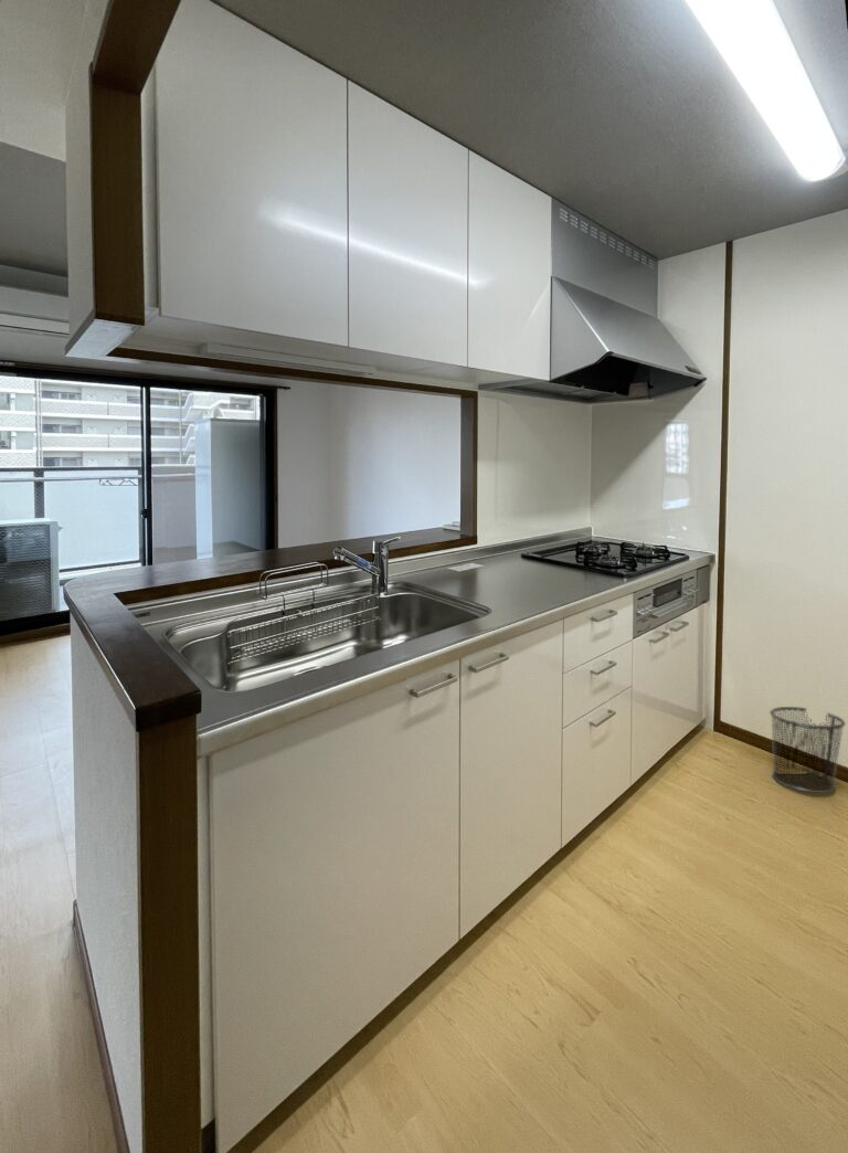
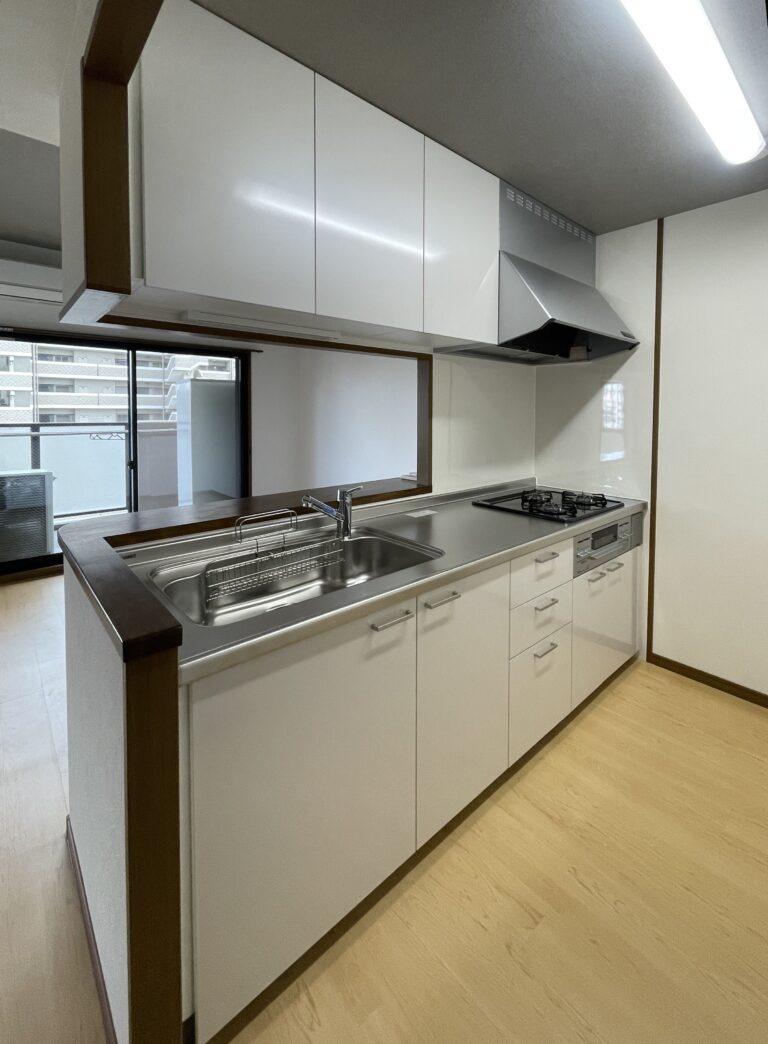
- waste bin [768,706,847,794]
